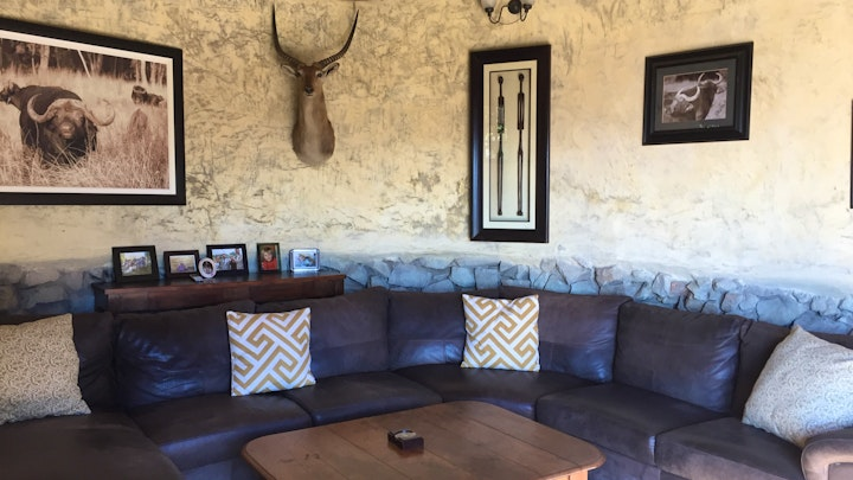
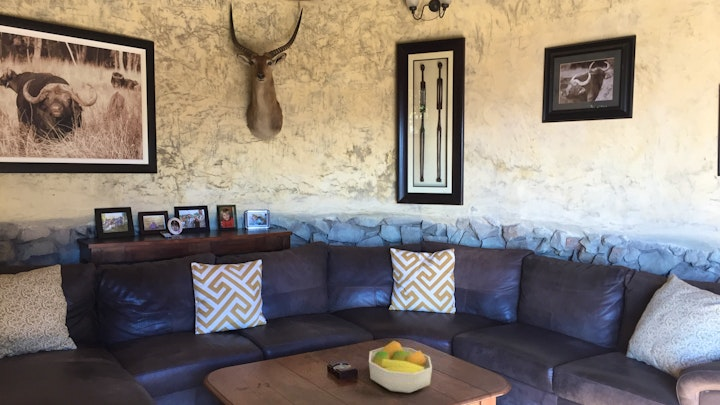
+ fruit bowl [368,340,433,394]
